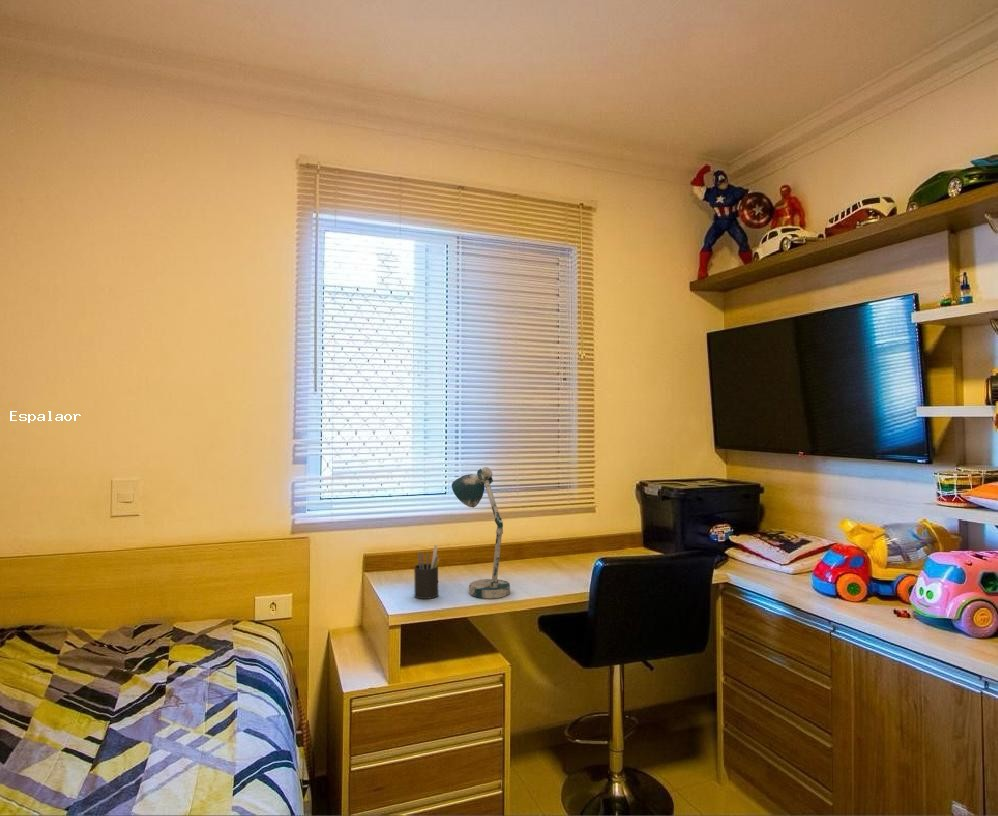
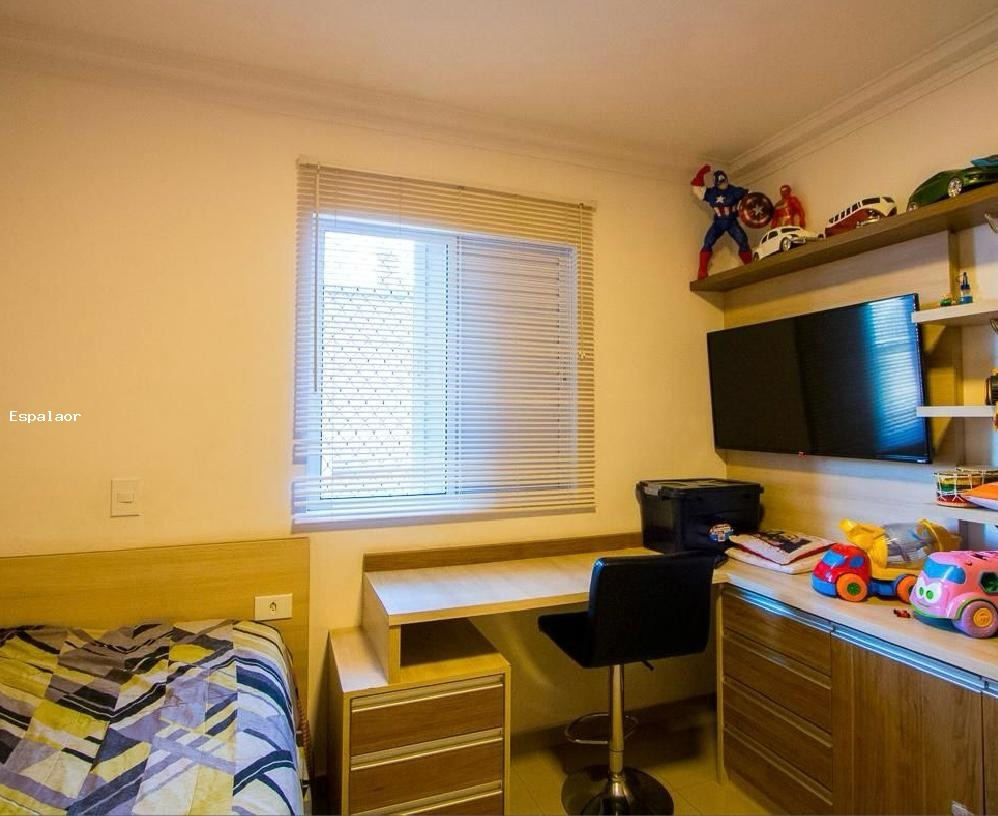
- pen holder [413,544,441,600]
- desk lamp [451,466,511,599]
